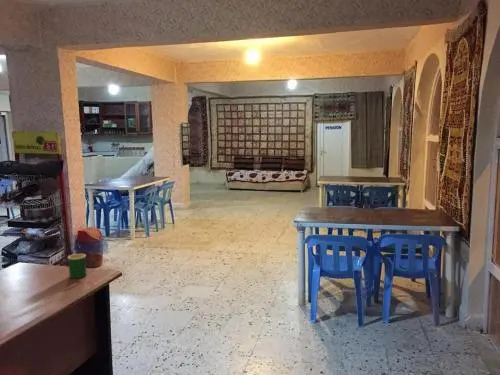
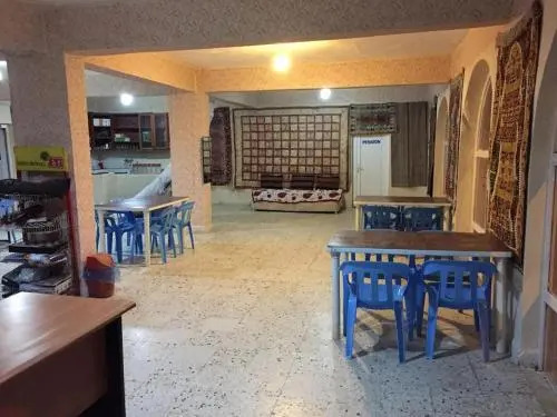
- mug [67,253,96,279]
